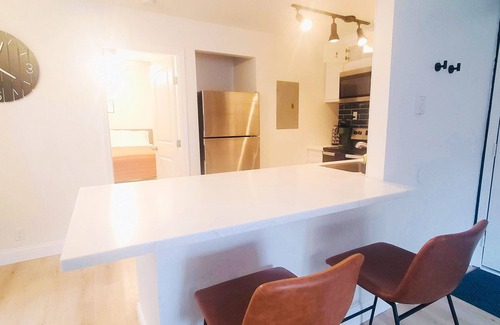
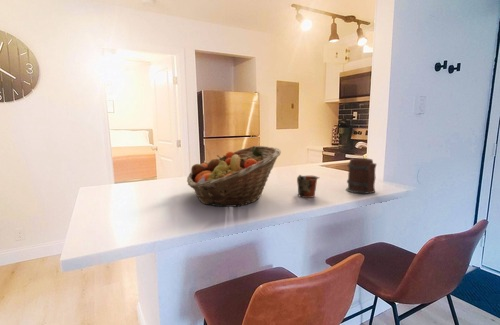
+ mug [296,174,321,199]
+ fruit basket [186,145,282,208]
+ mug [345,157,378,195]
